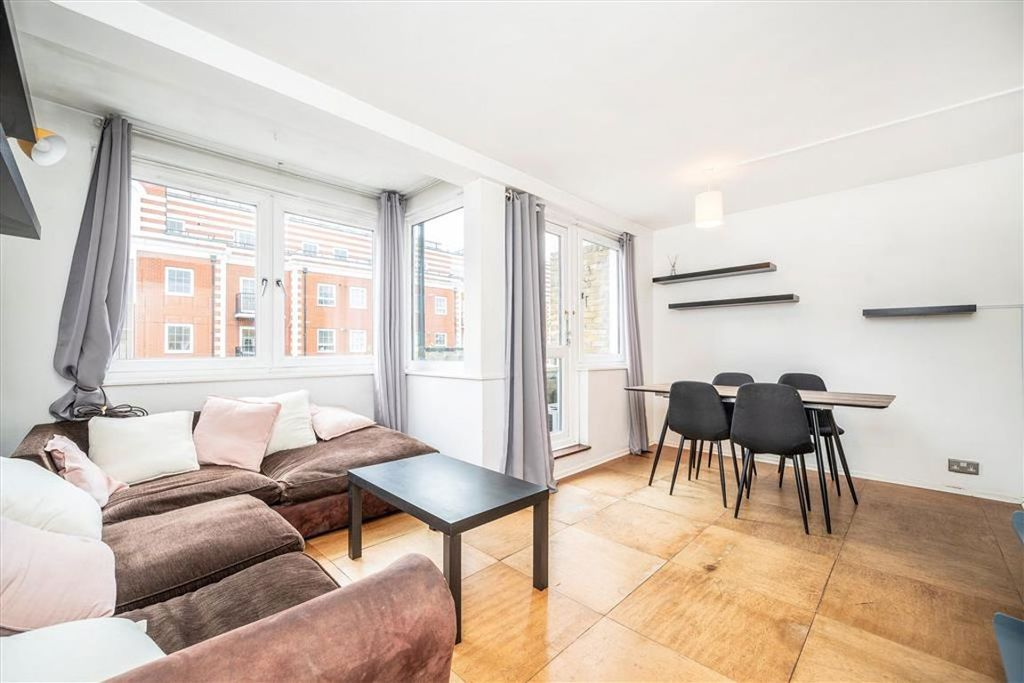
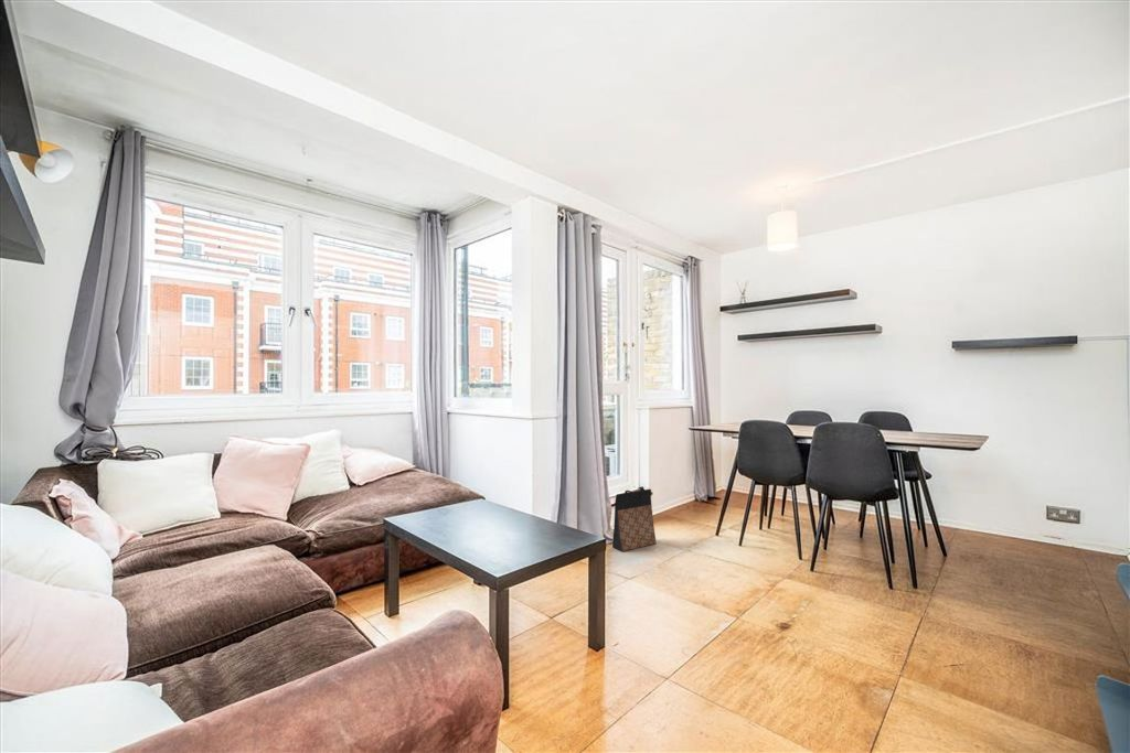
+ bag [611,485,658,552]
